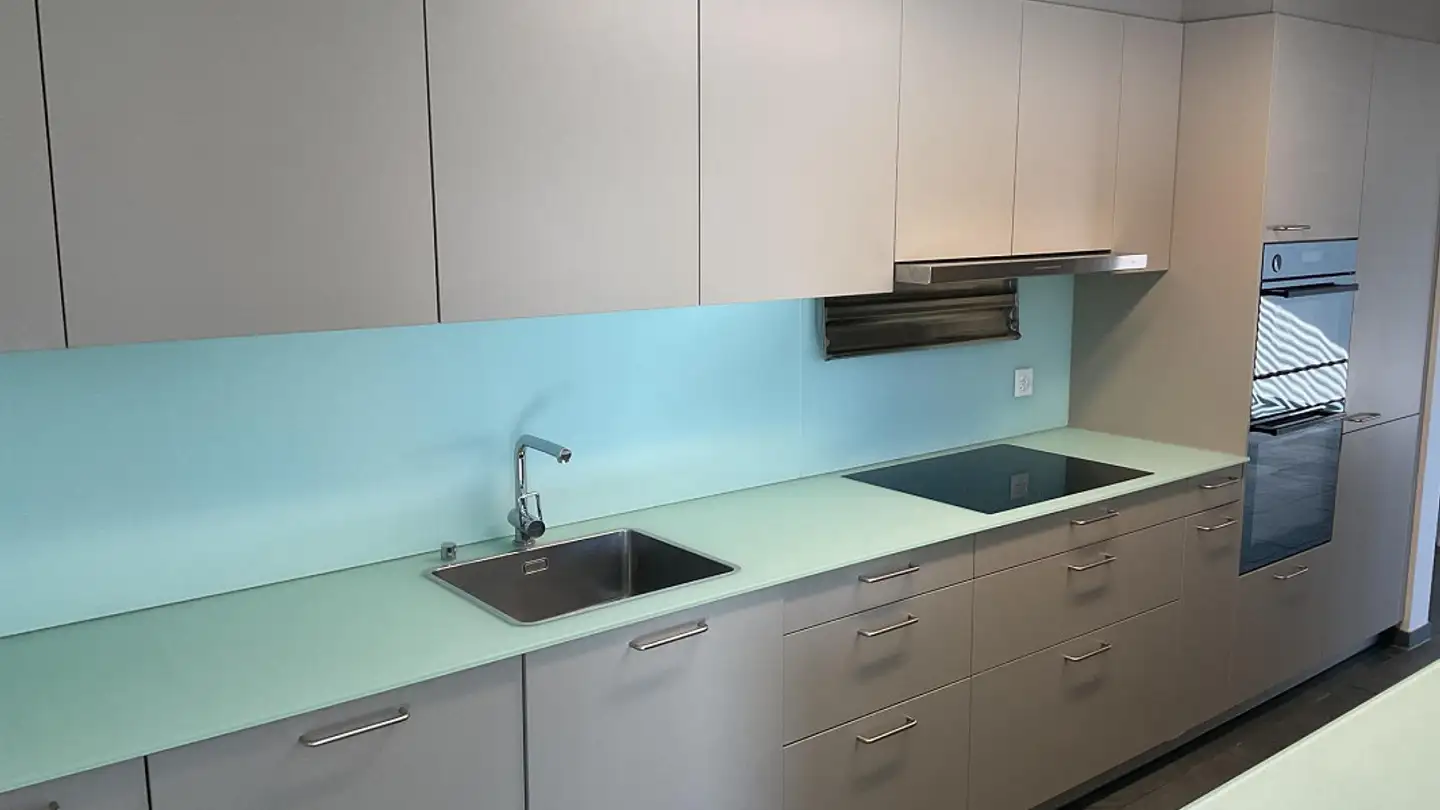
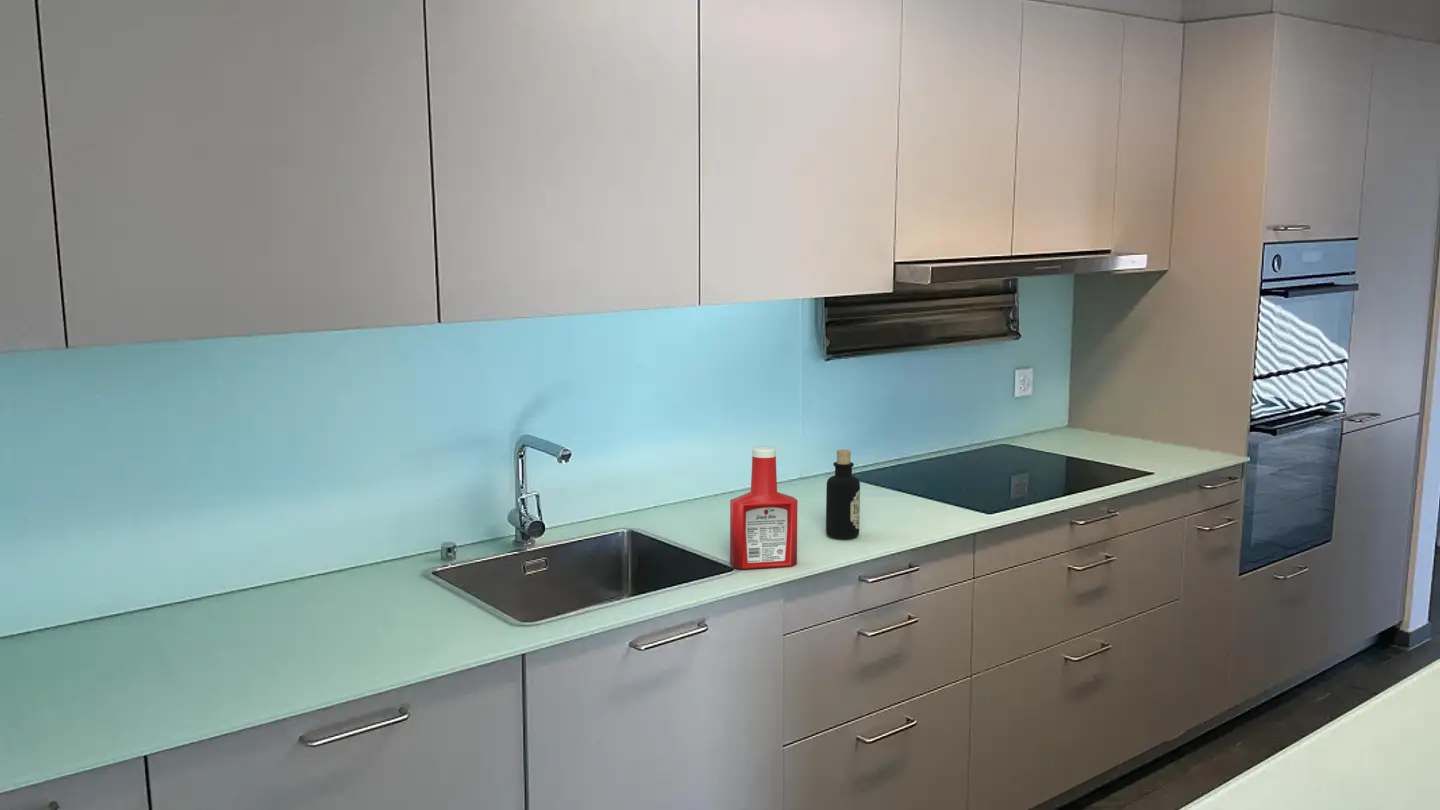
+ soap bottle [729,445,799,570]
+ bottle [825,449,861,540]
